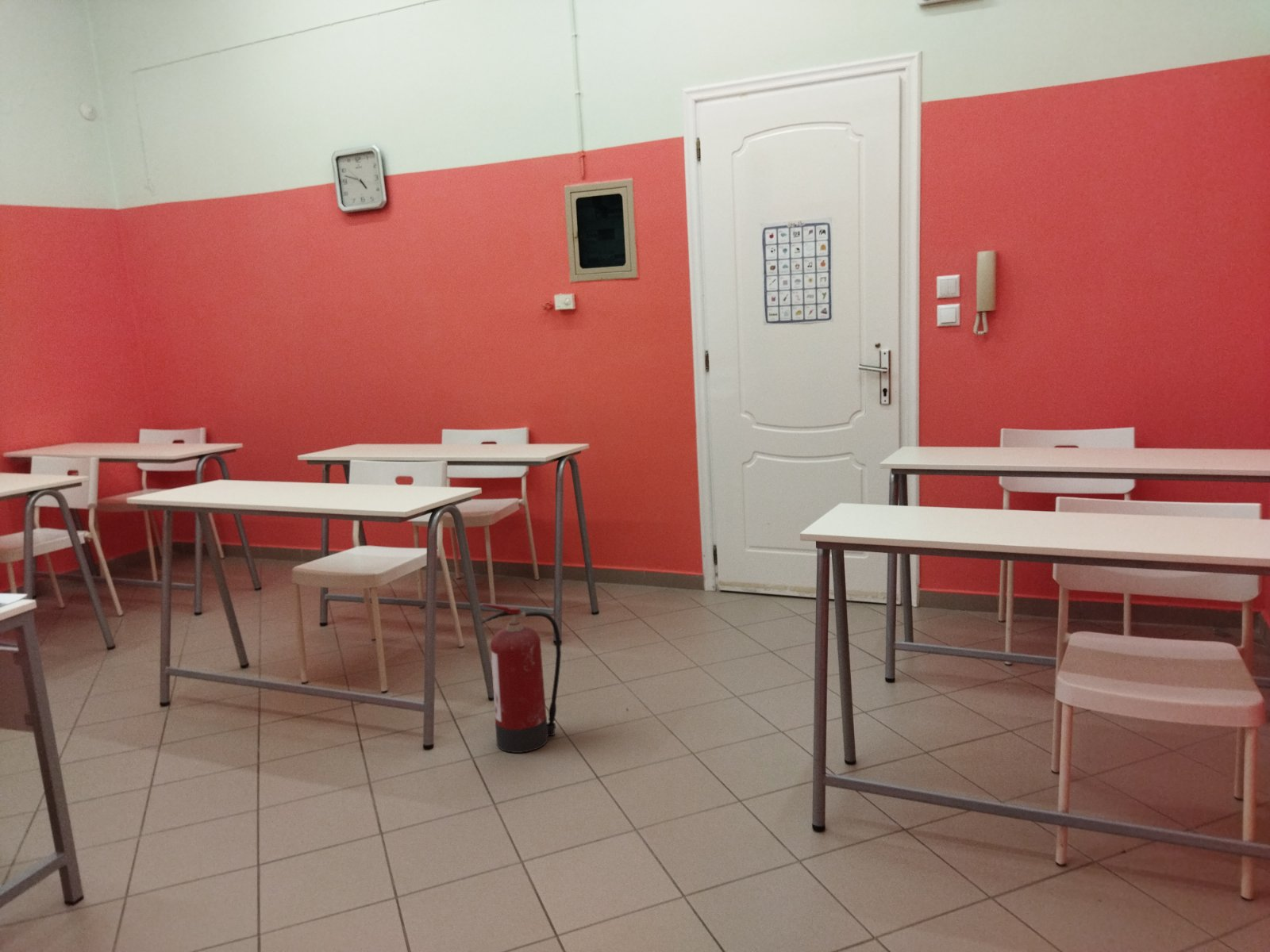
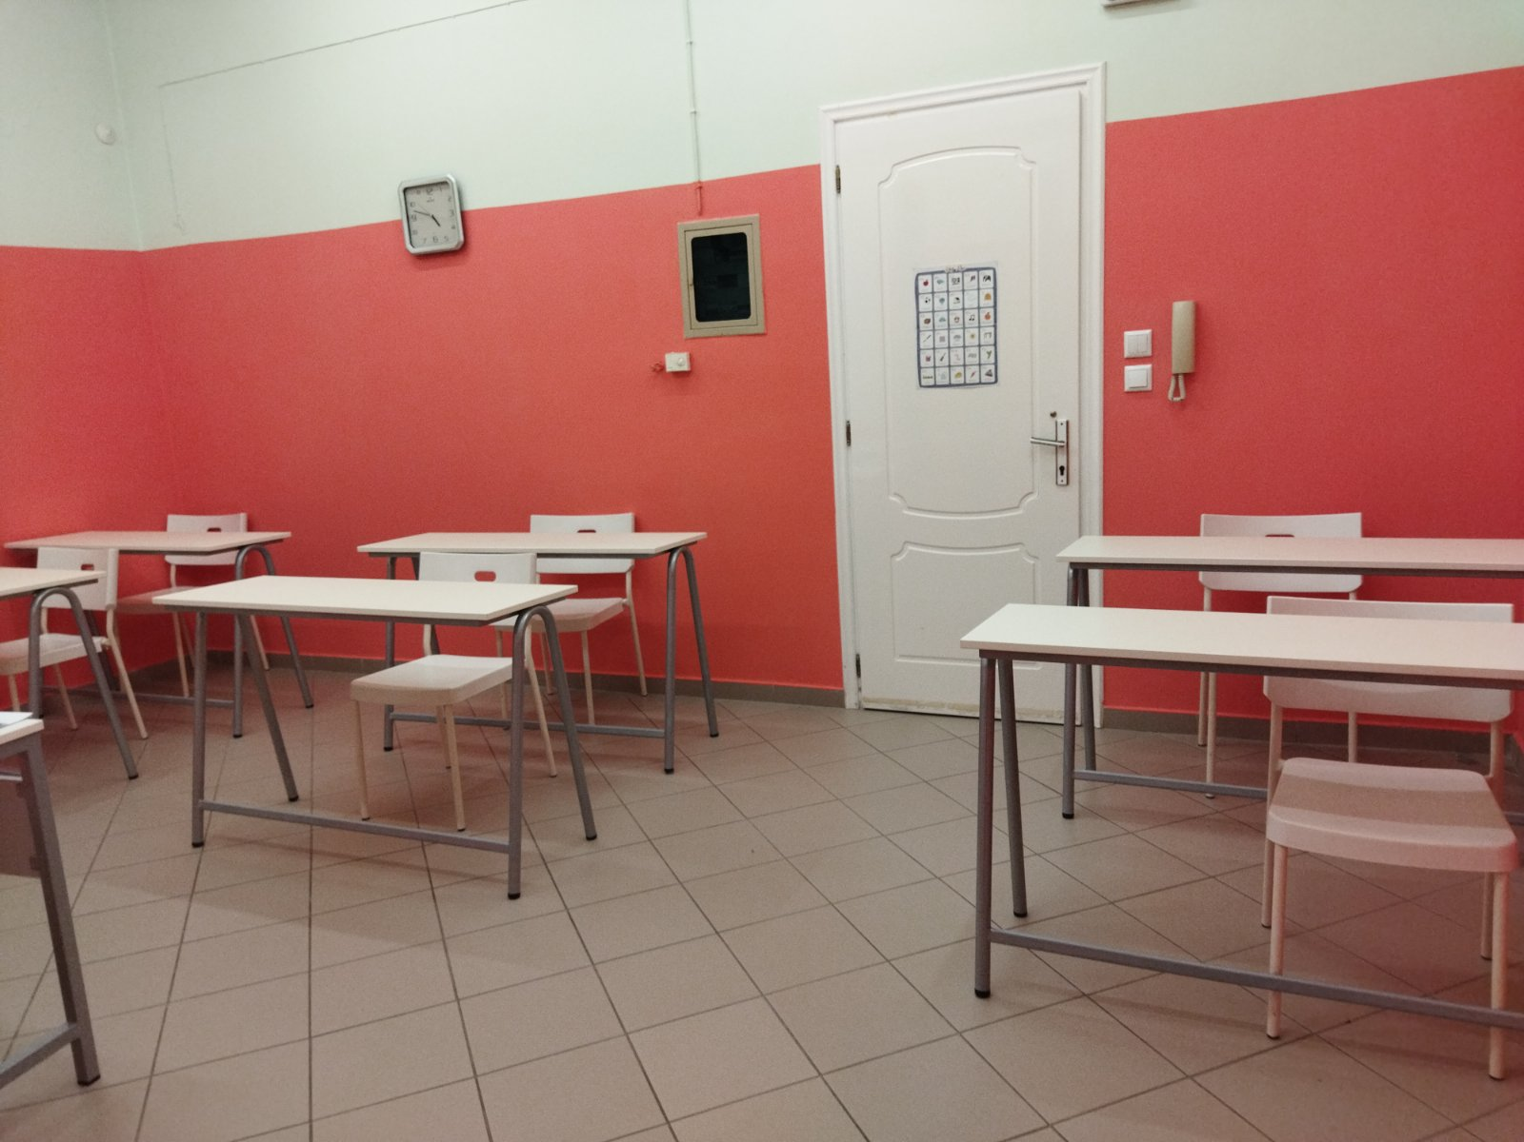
- fire extinguisher [480,603,562,754]
